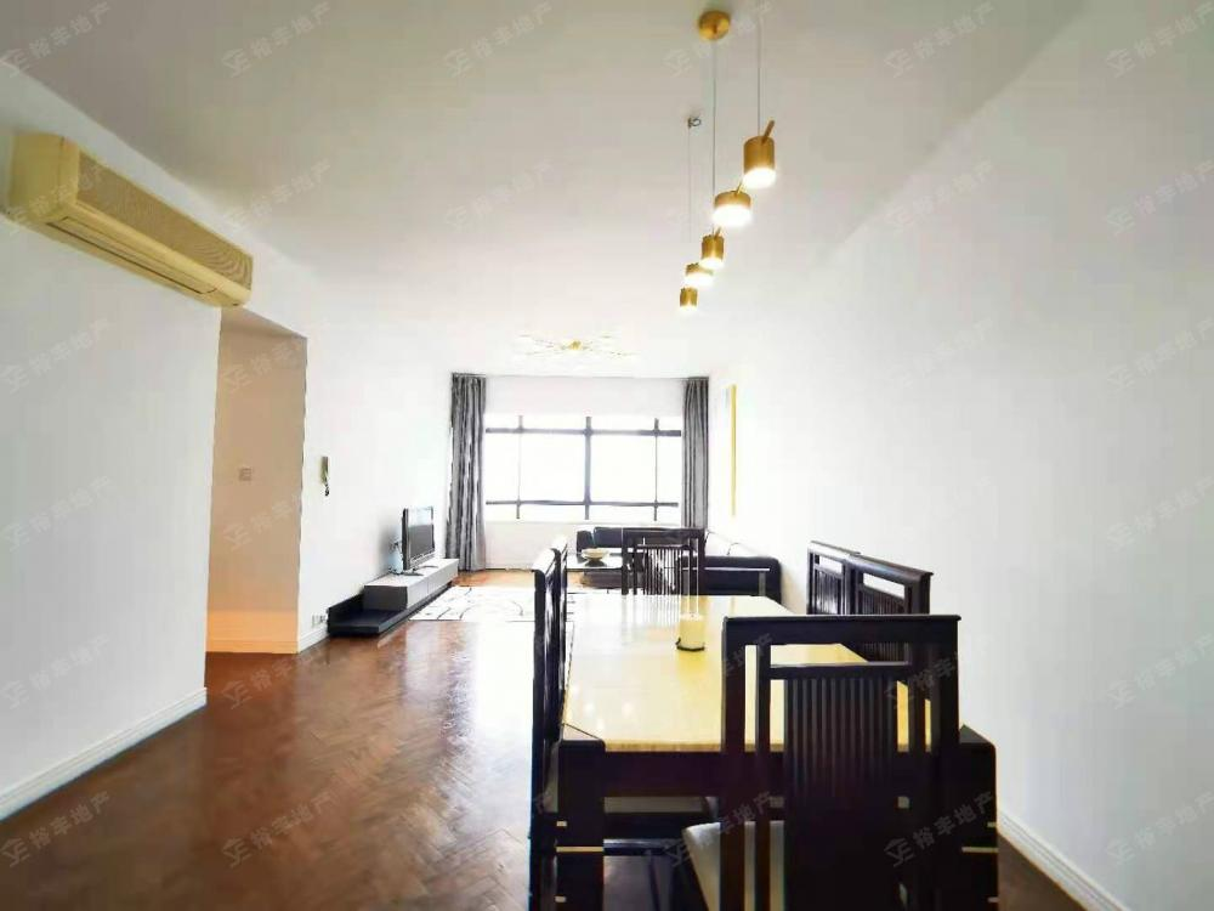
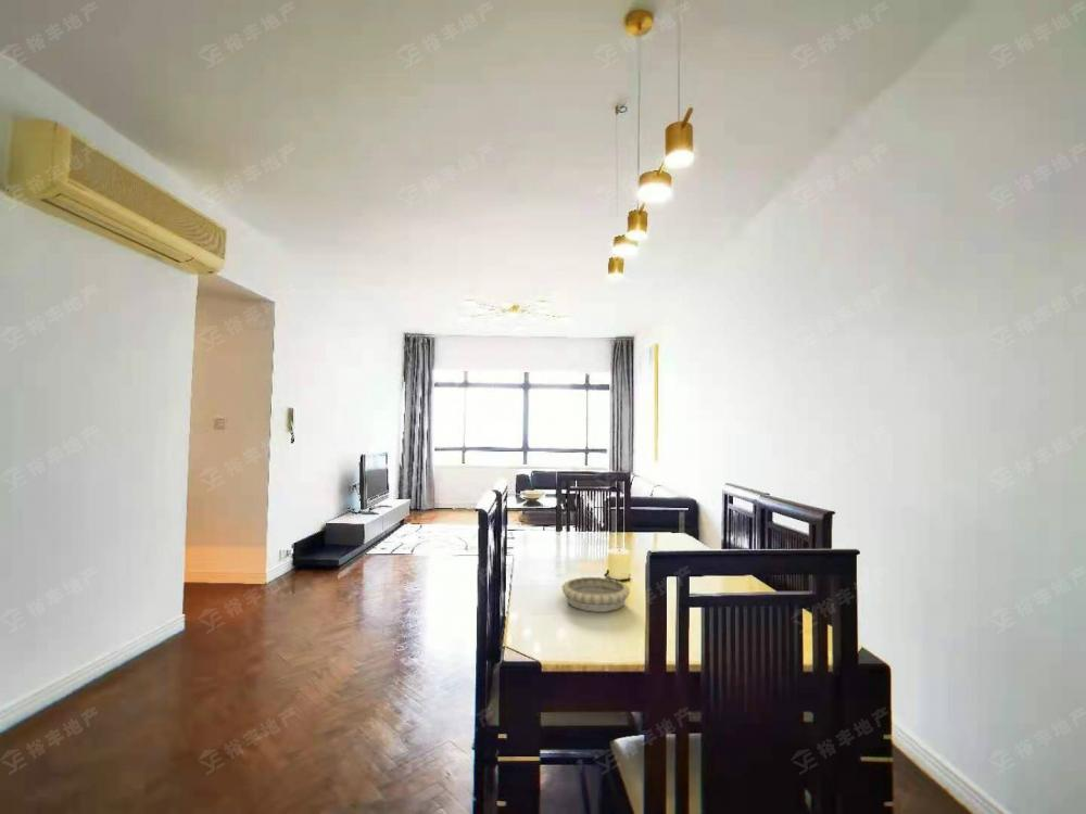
+ decorative bowl [560,575,631,613]
